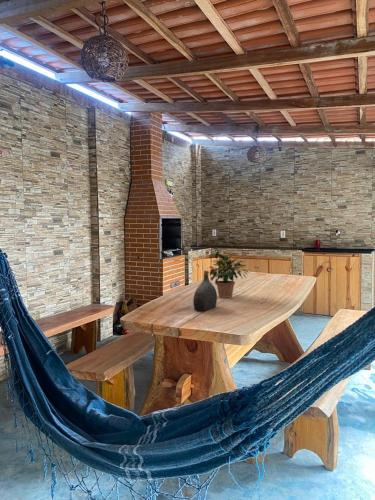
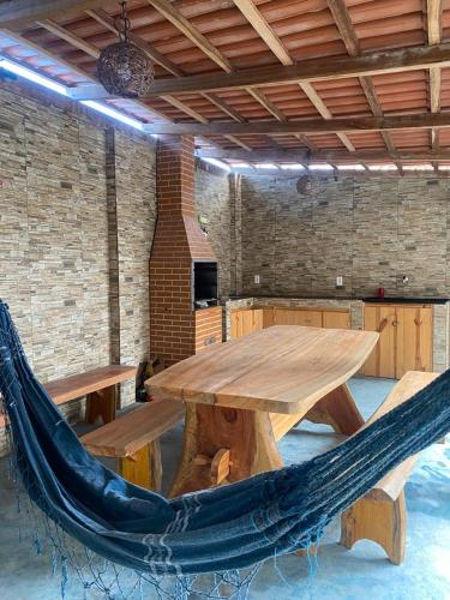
- potted plant [208,250,250,299]
- water jug [192,269,218,312]
